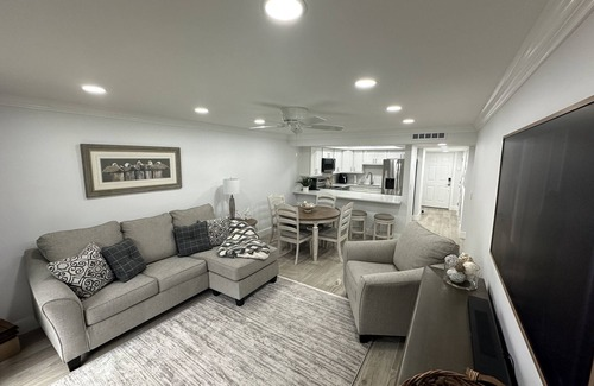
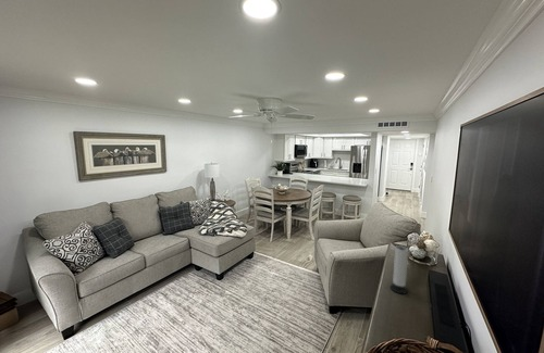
+ speaker [390,244,409,295]
